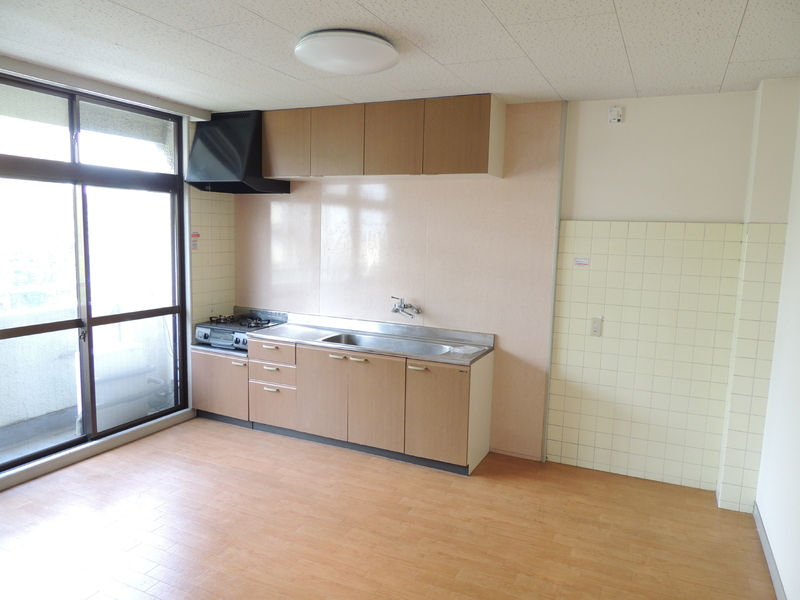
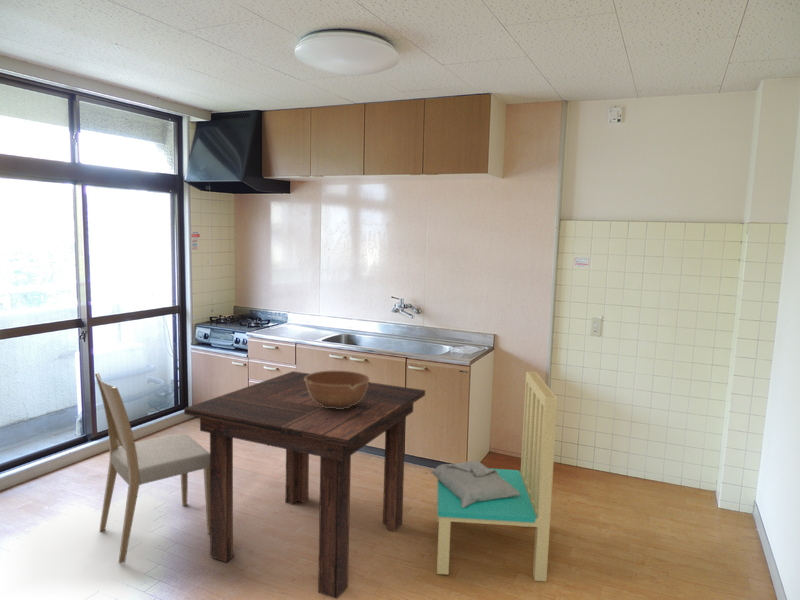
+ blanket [430,460,520,508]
+ dining chair [436,371,558,582]
+ dining chair [94,371,210,565]
+ bowl [304,370,371,409]
+ dining table [183,370,426,600]
